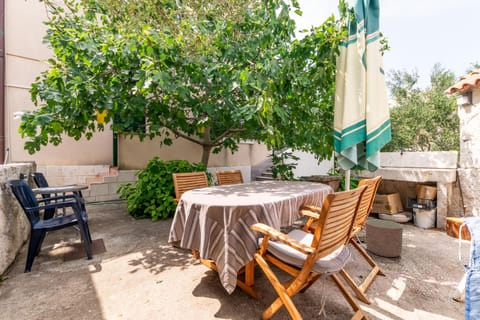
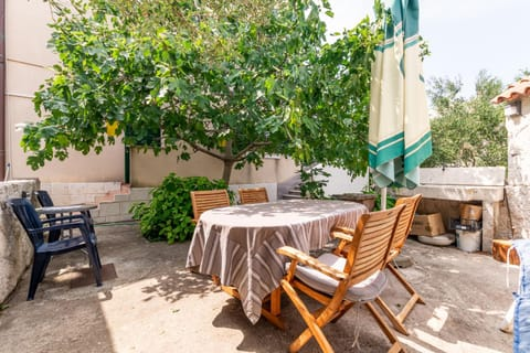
- planter [364,219,404,258]
